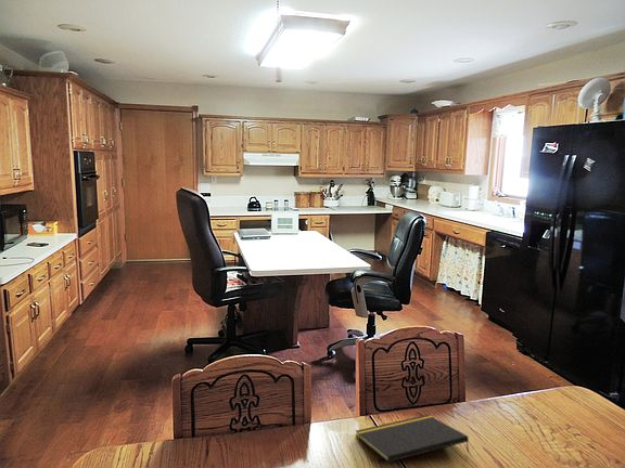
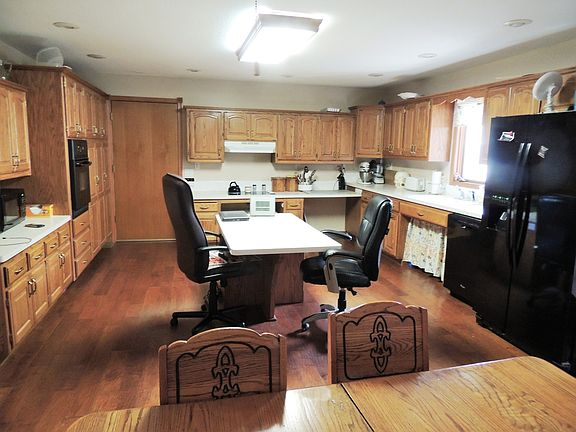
- notepad [355,414,470,464]
